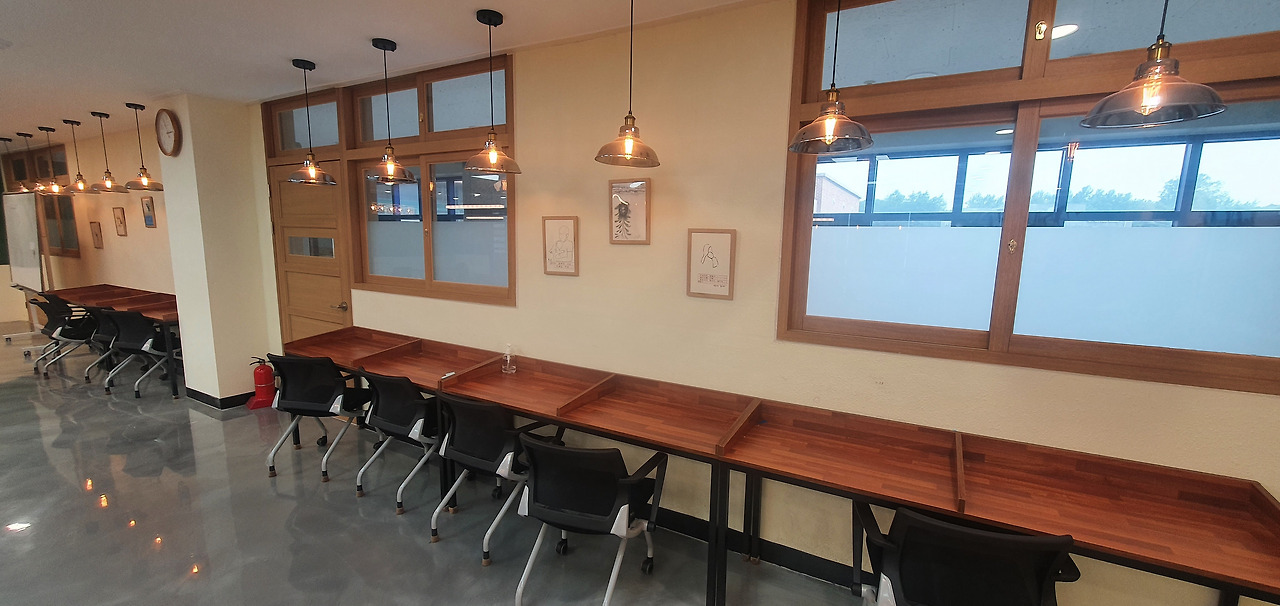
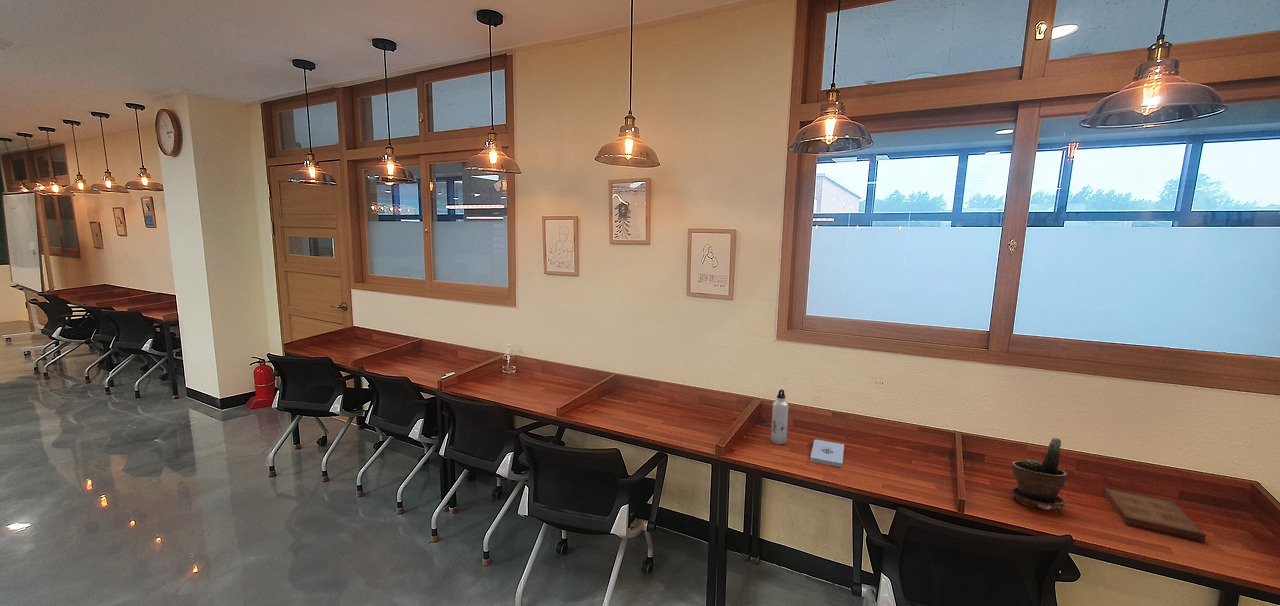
+ water bottle [770,388,789,445]
+ potted plant [1011,436,1068,510]
+ book [1103,486,1207,544]
+ notepad [809,439,845,468]
